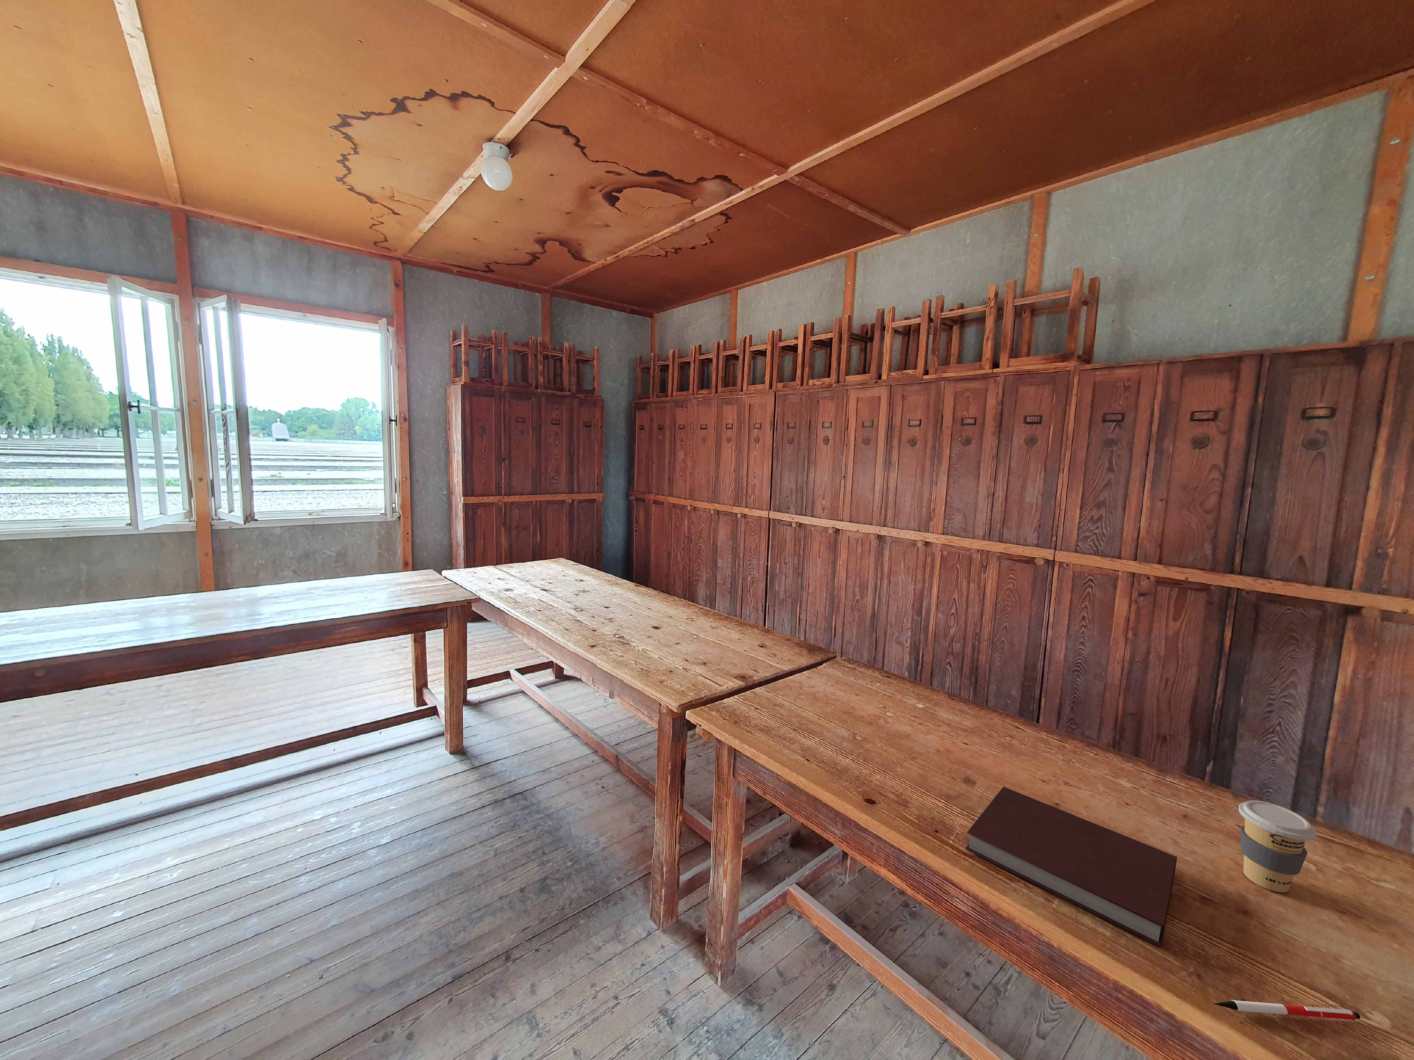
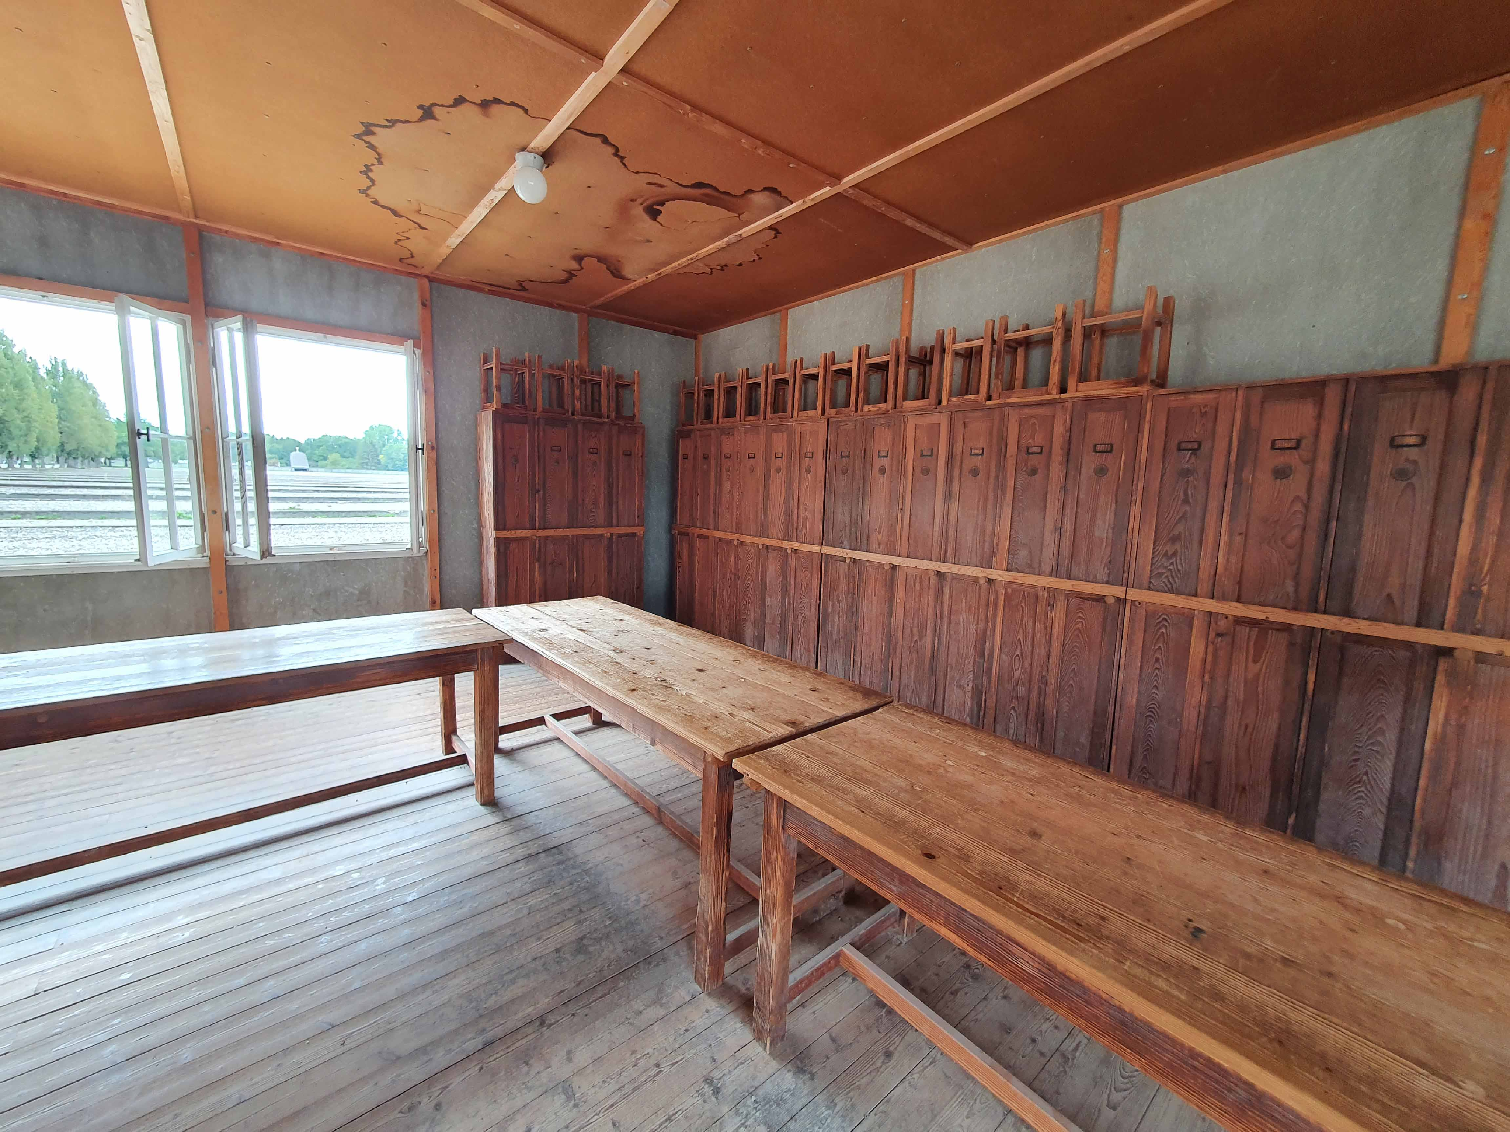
- coffee cup [1238,801,1317,893]
- pen [1214,1000,1361,1020]
- notebook [965,786,1178,948]
